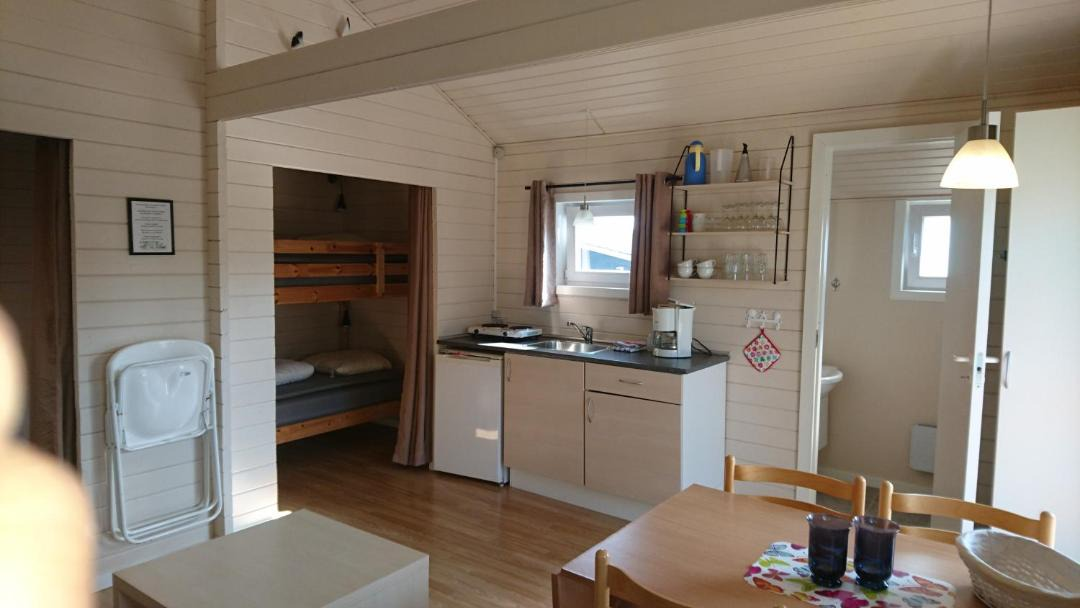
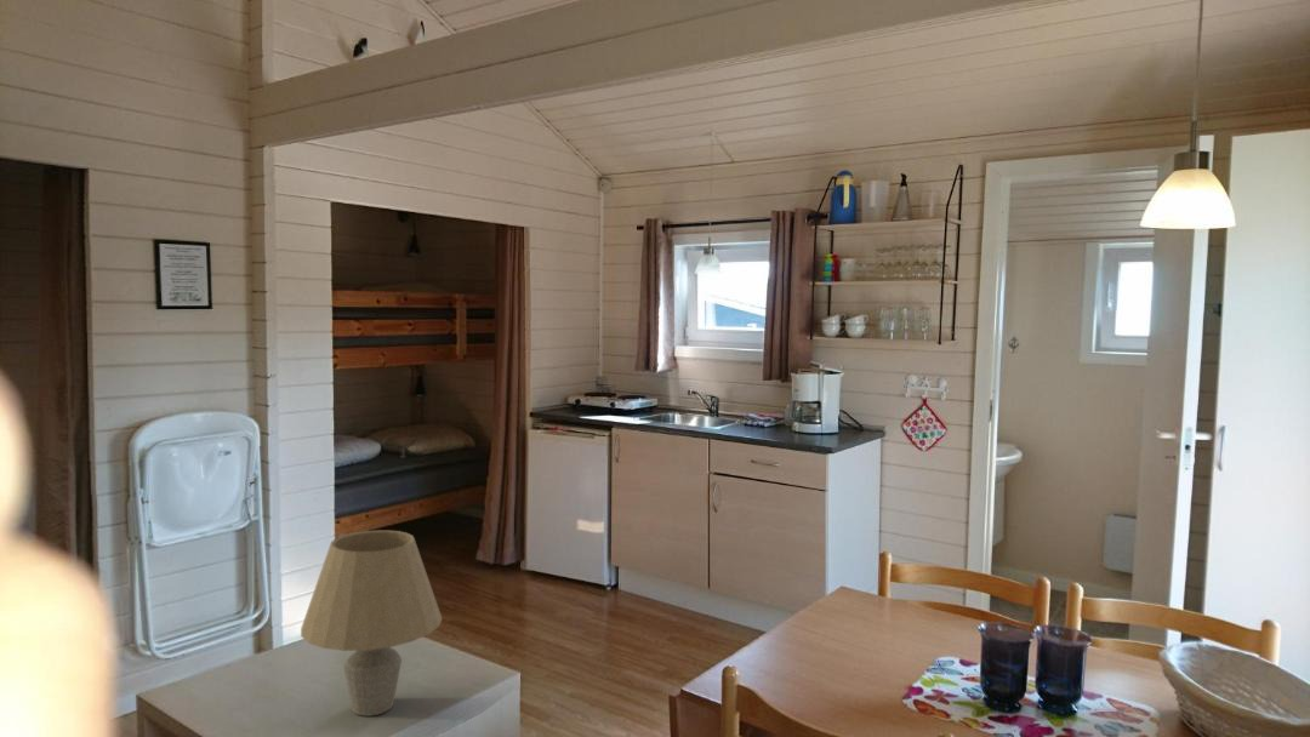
+ table lamp [300,530,444,718]
